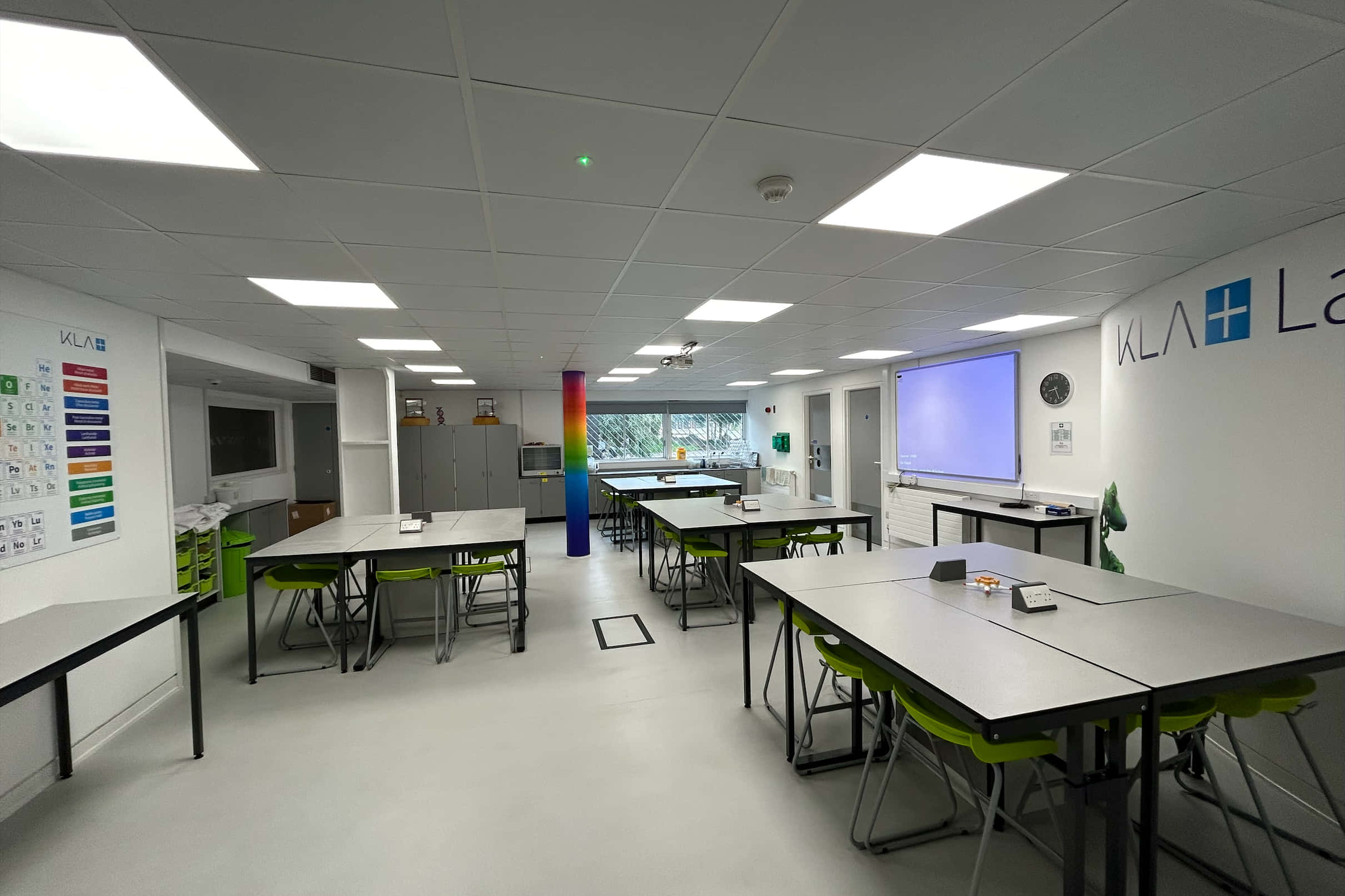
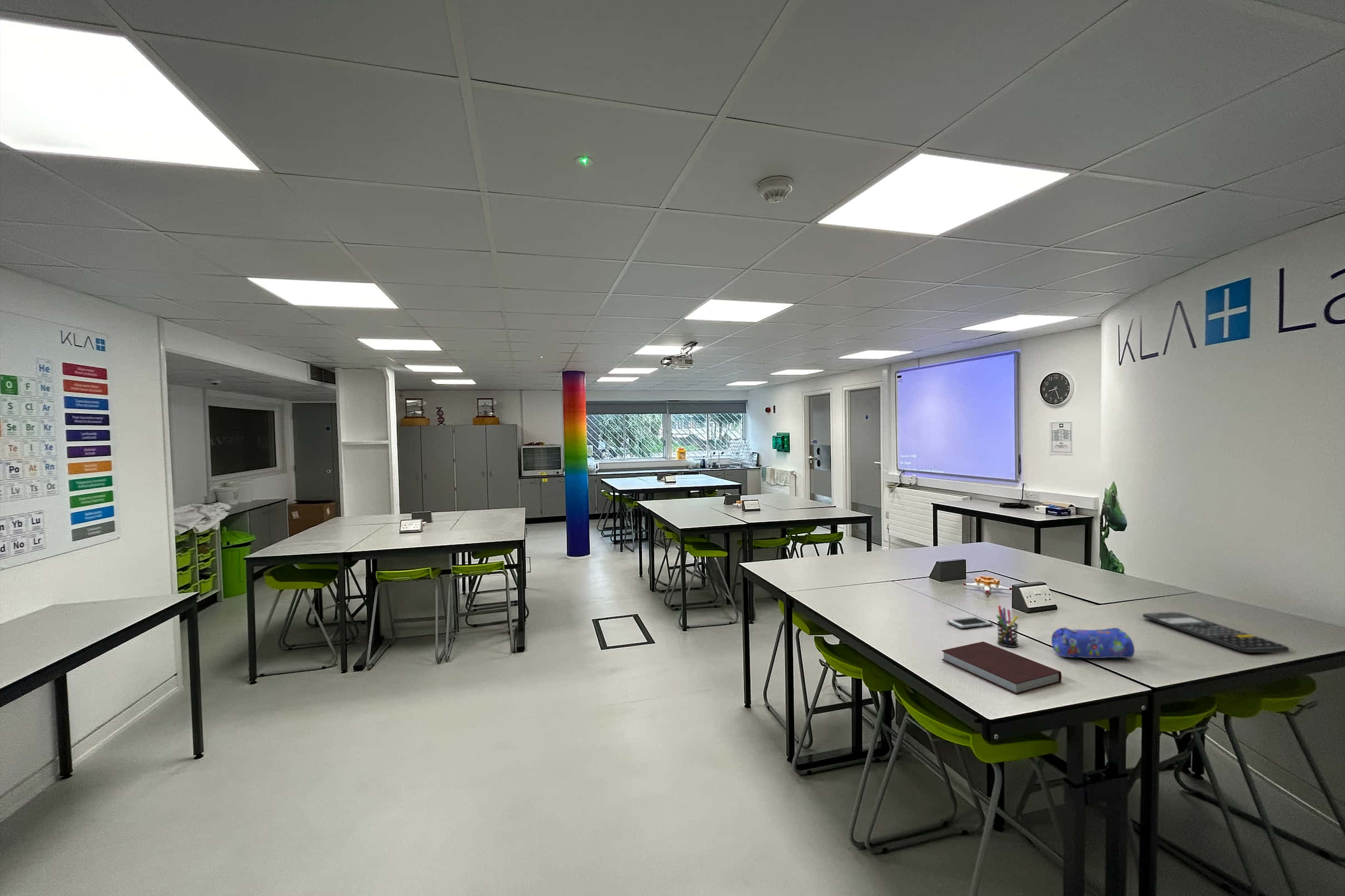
+ pencil case [1051,626,1135,659]
+ calculator [1142,612,1289,653]
+ notebook [941,641,1062,695]
+ pen holder [996,605,1019,648]
+ cell phone [947,616,993,629]
